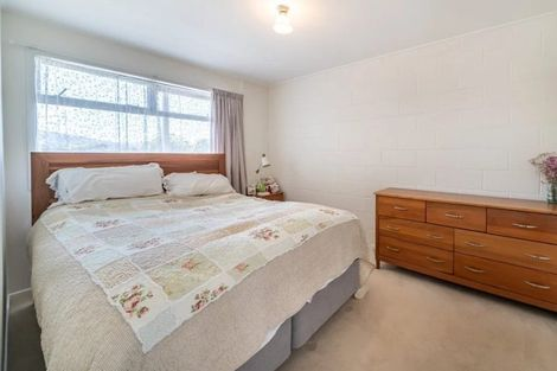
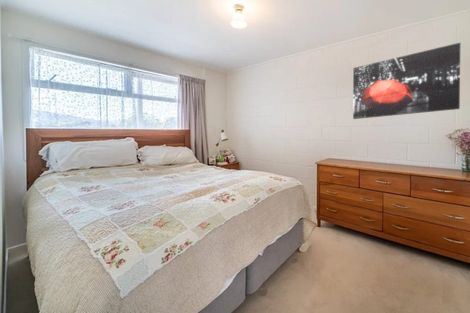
+ wall art [352,42,461,120]
